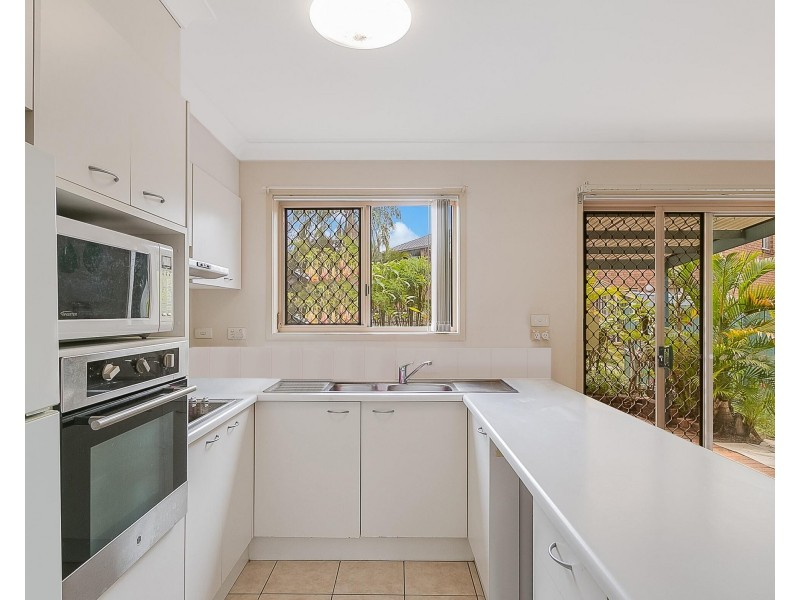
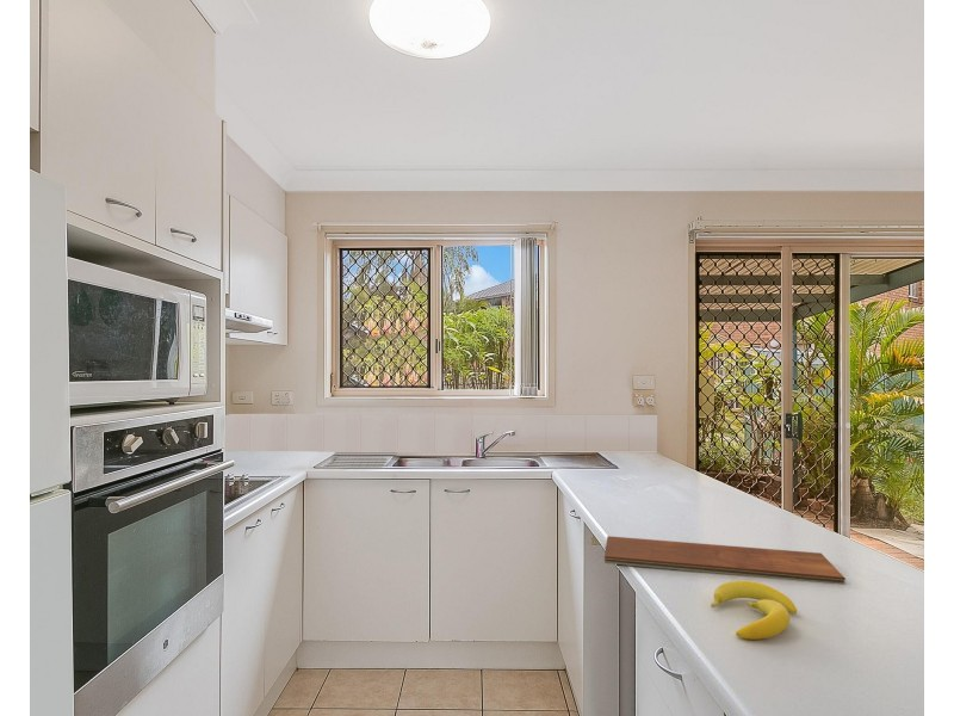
+ banana [710,580,798,641]
+ chopping board [603,535,847,586]
